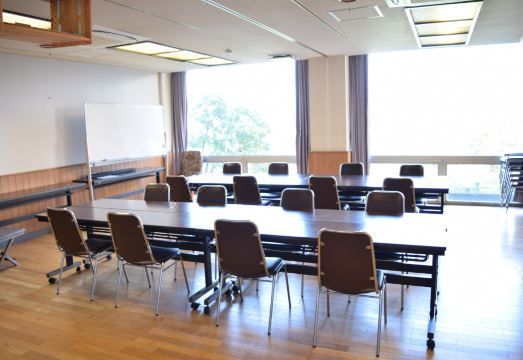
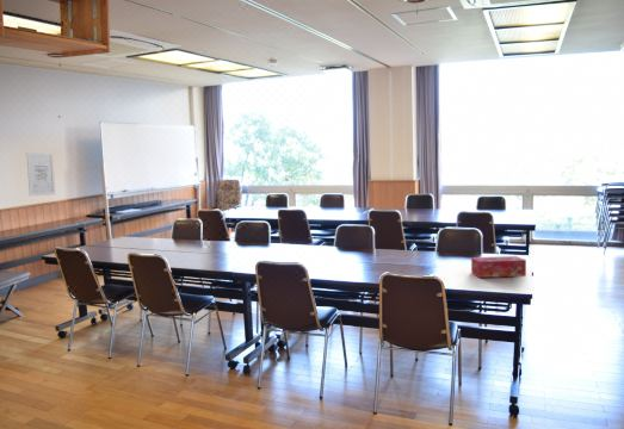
+ wall art [25,151,56,197]
+ tissue box [470,255,527,279]
